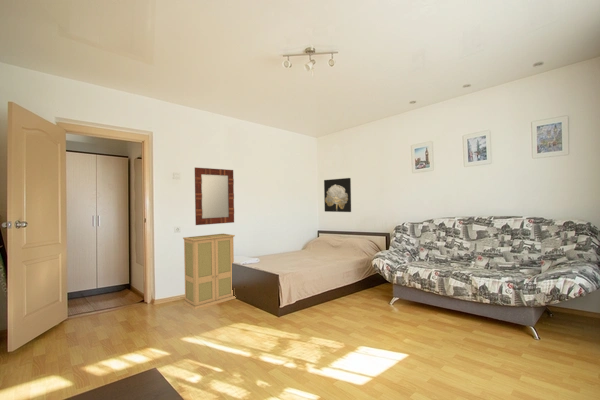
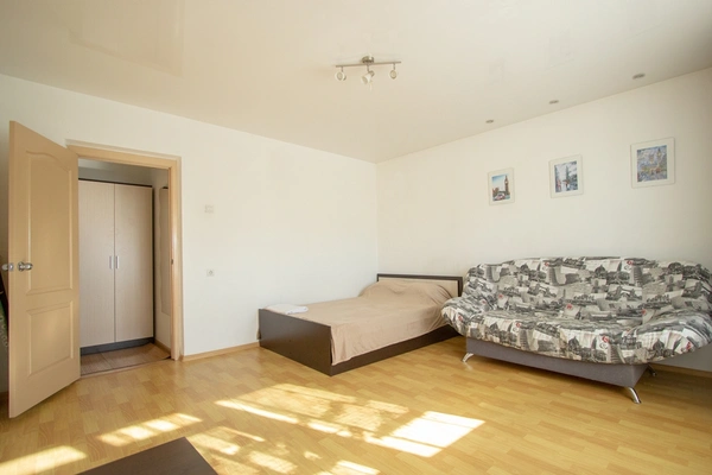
- cabinet [182,233,237,310]
- home mirror [194,166,235,226]
- wall art [323,177,352,213]
